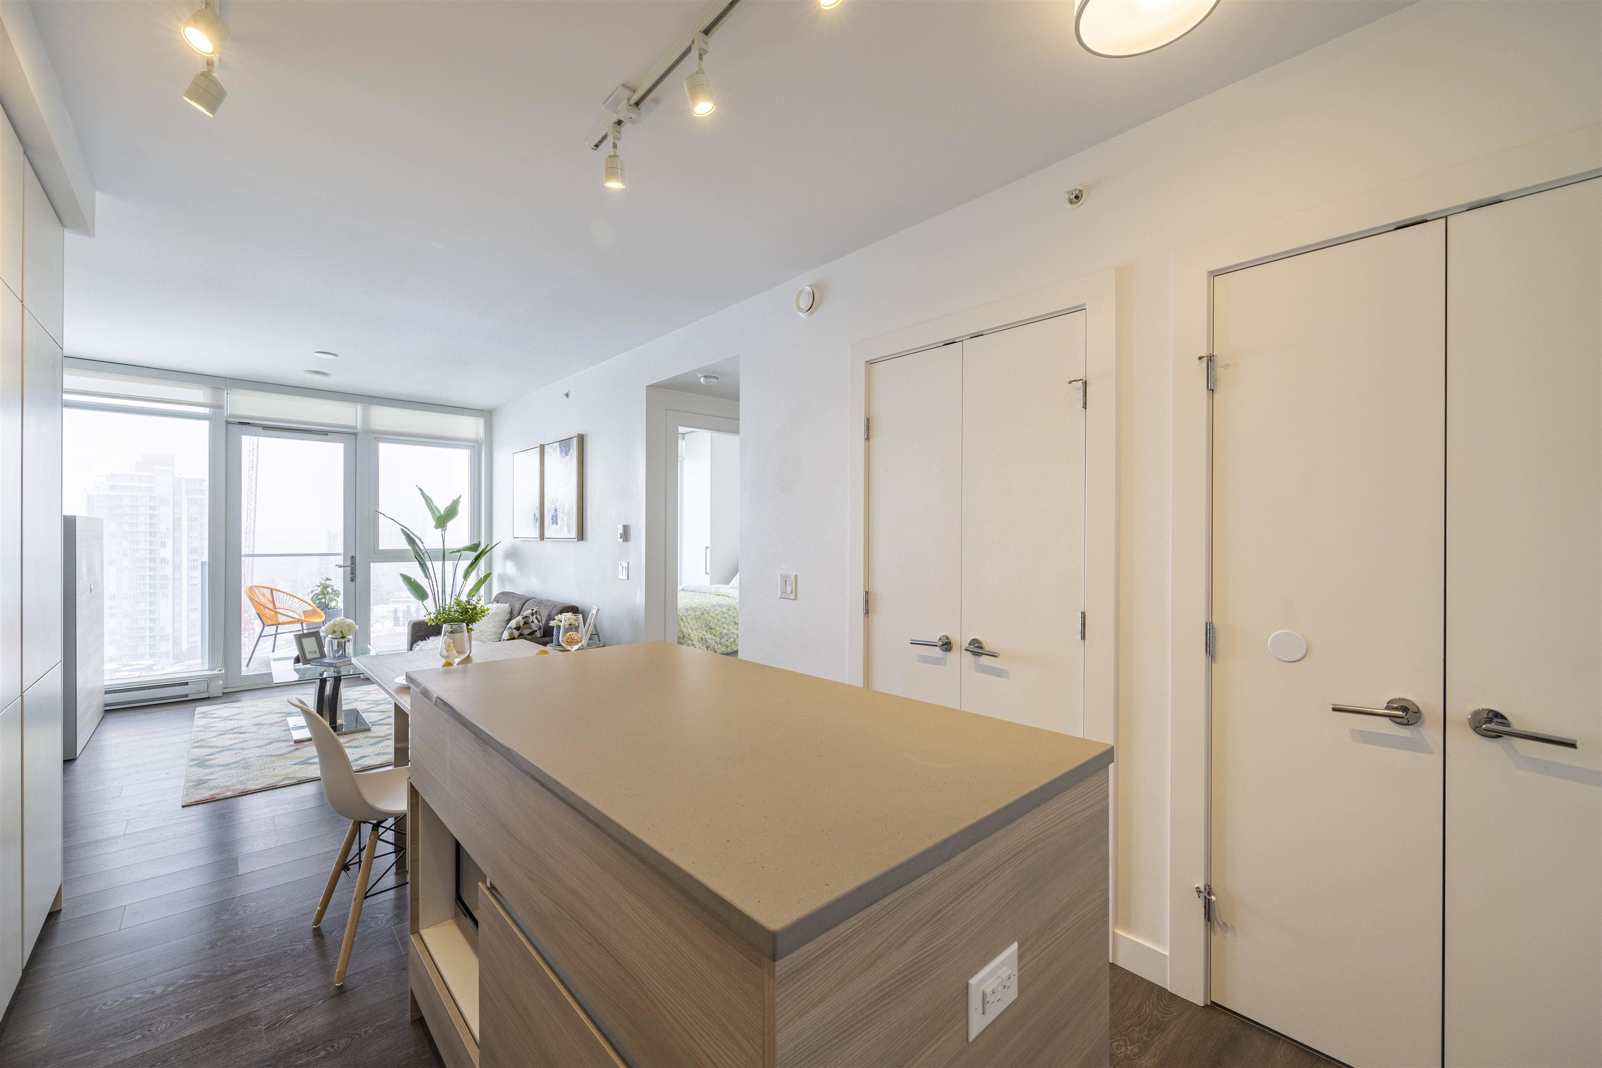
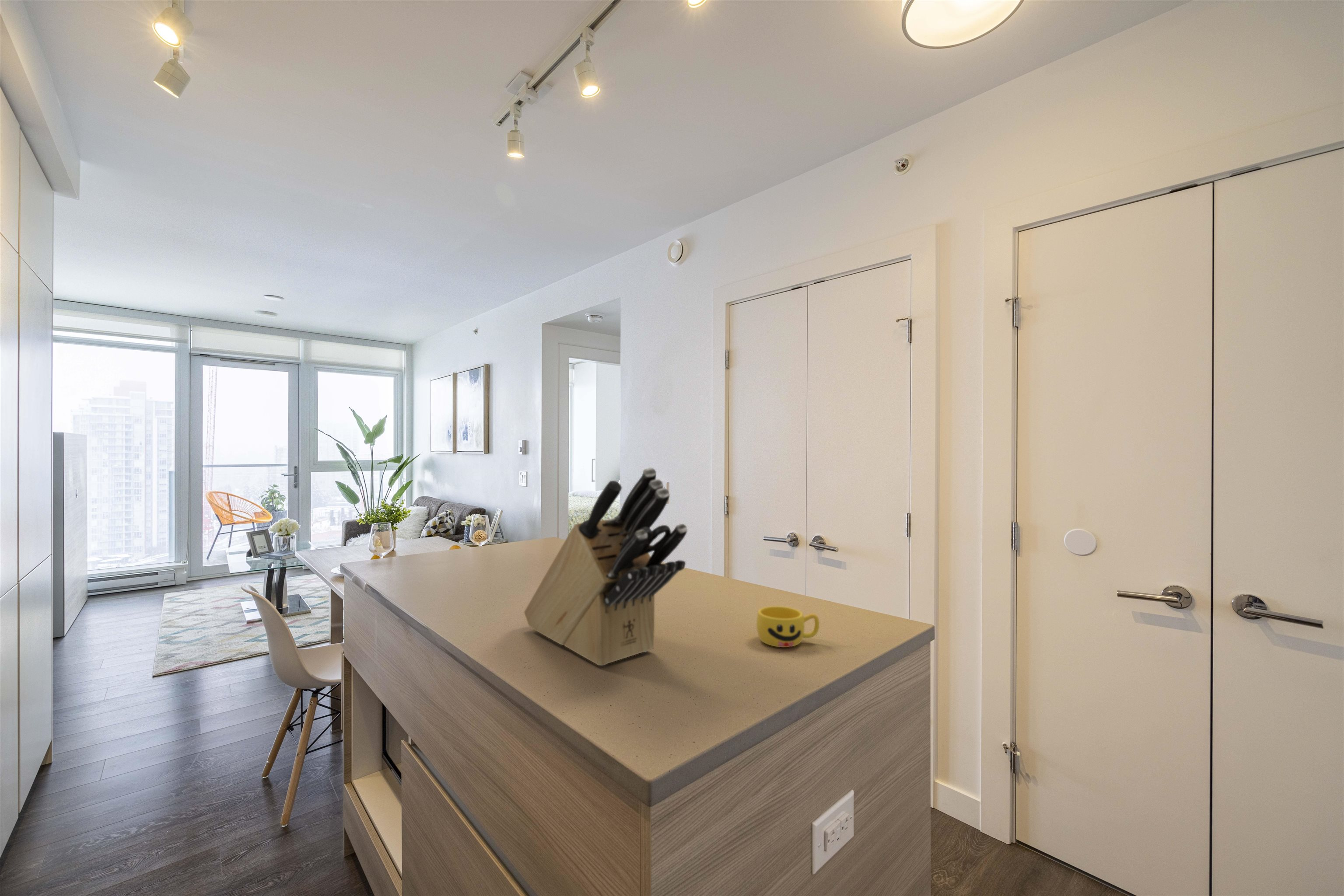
+ knife block [524,467,688,666]
+ cup [756,606,820,648]
